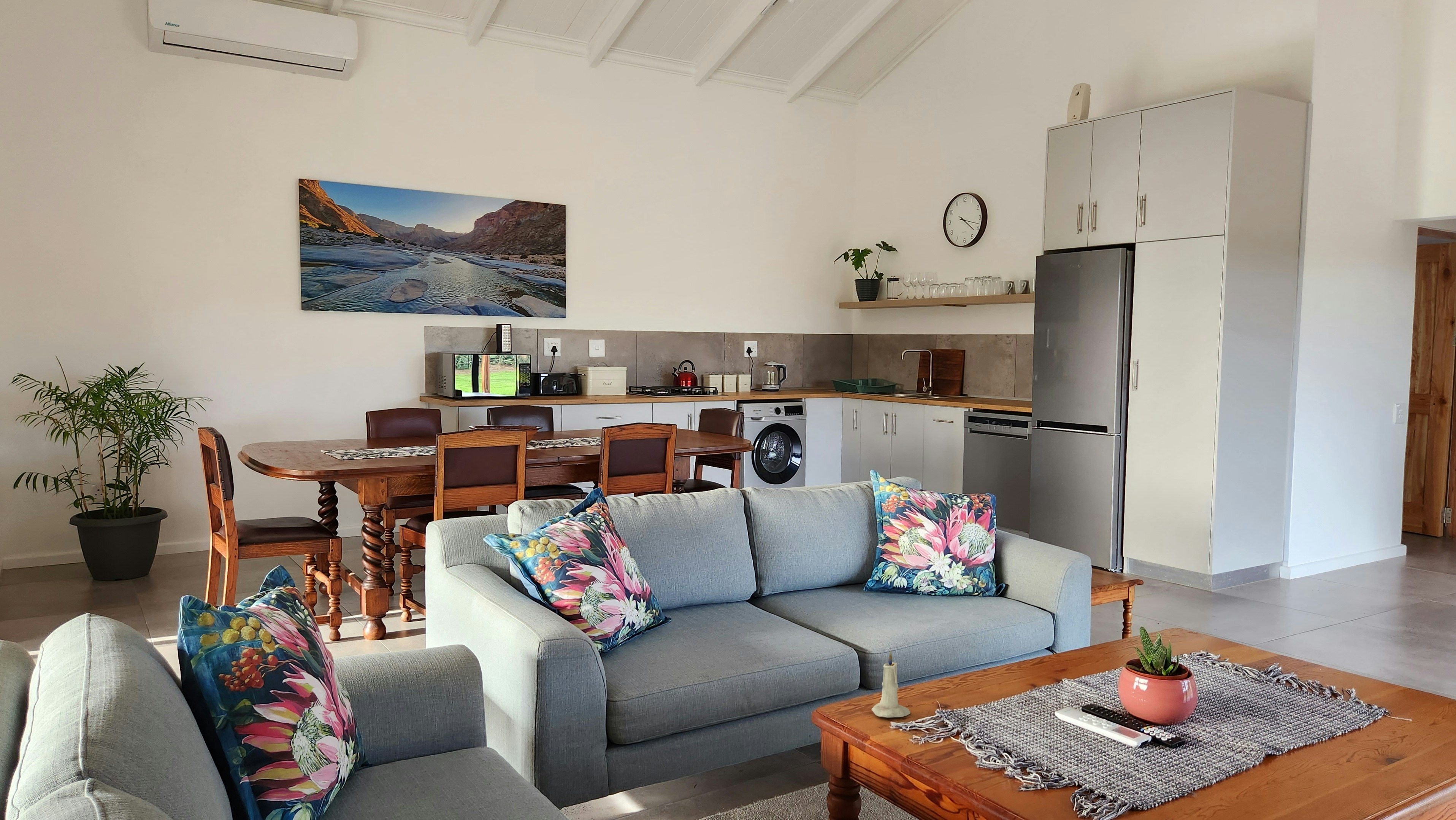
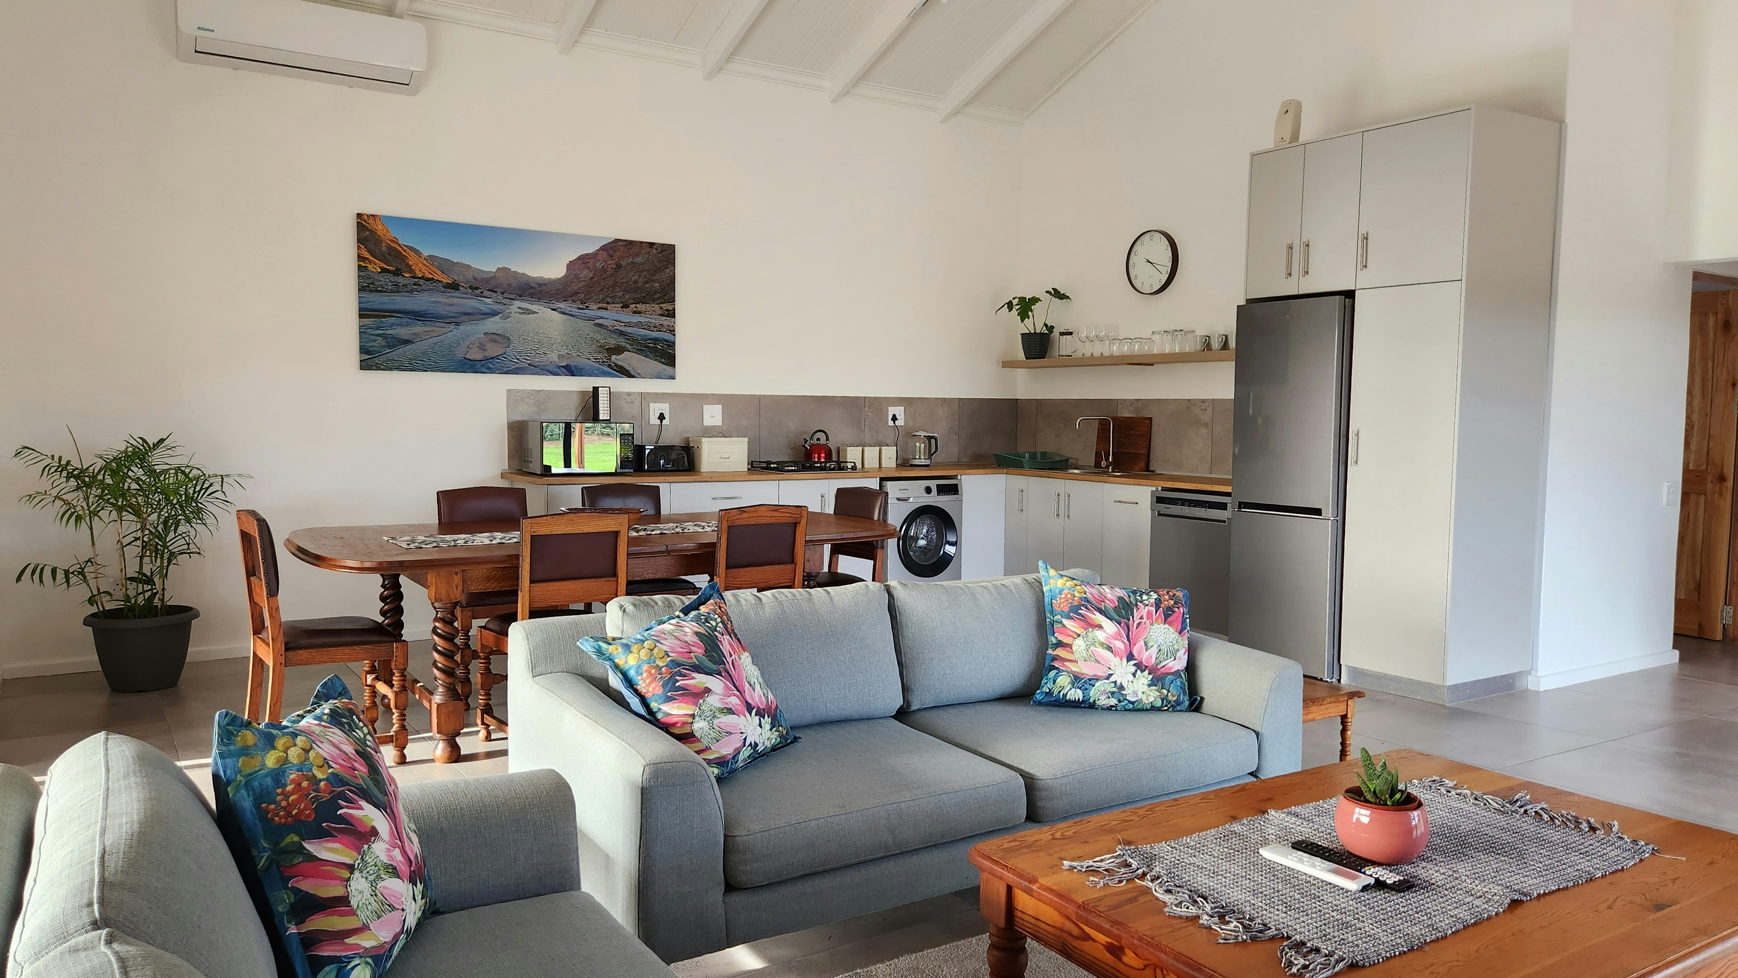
- candle [871,651,910,718]
